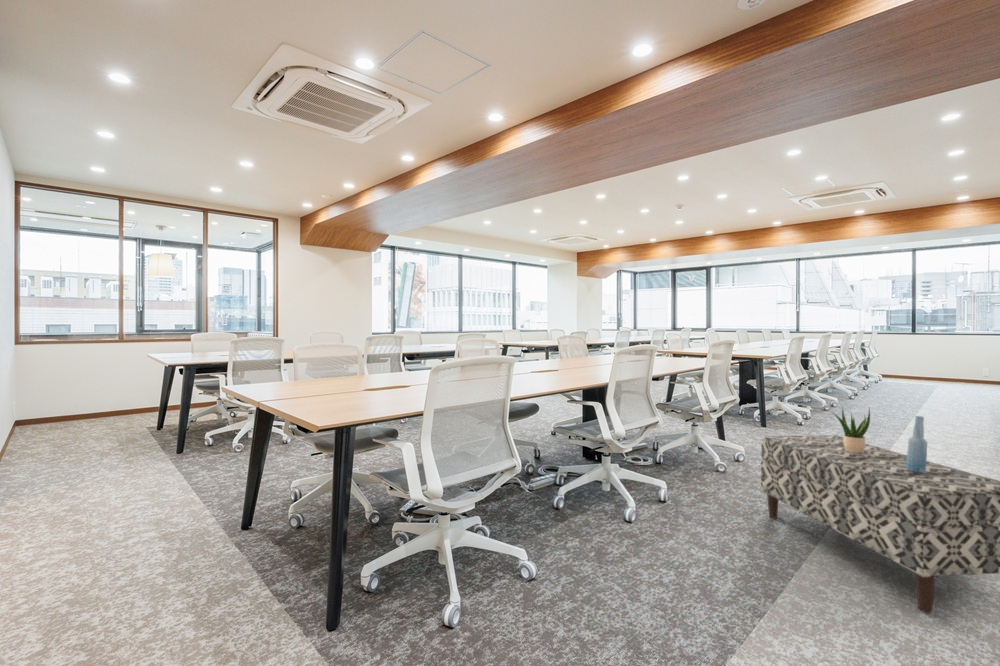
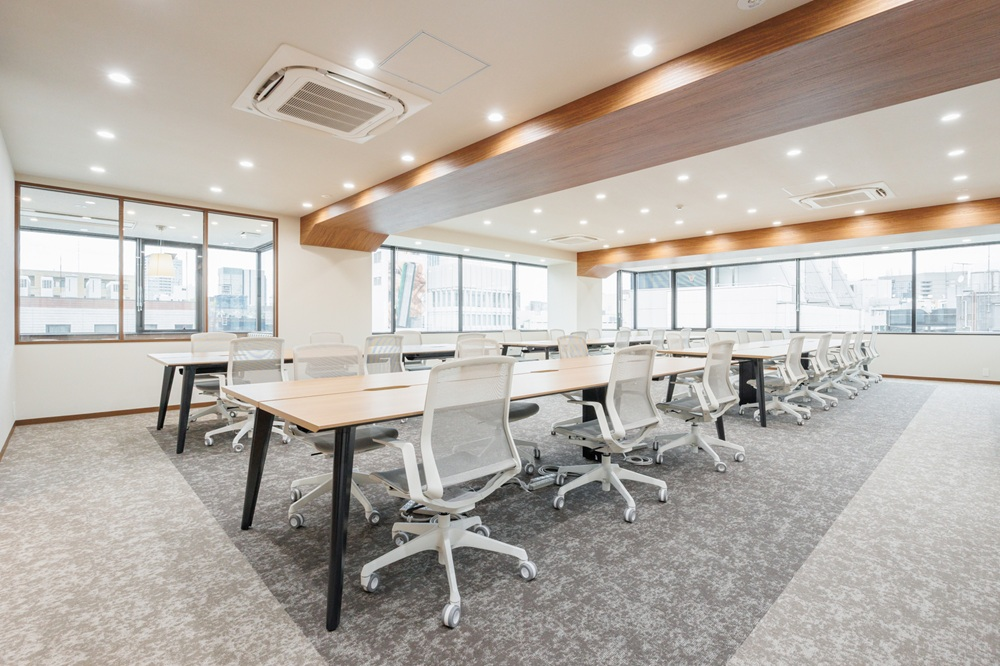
- potted plant [831,407,871,453]
- bench [760,434,1000,614]
- bottle [906,415,928,473]
